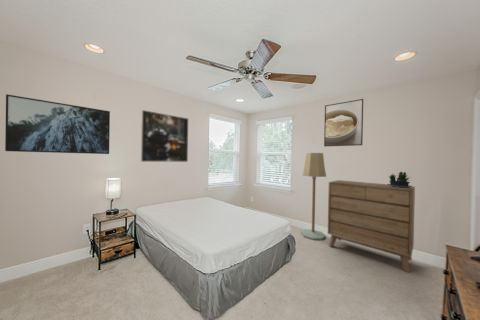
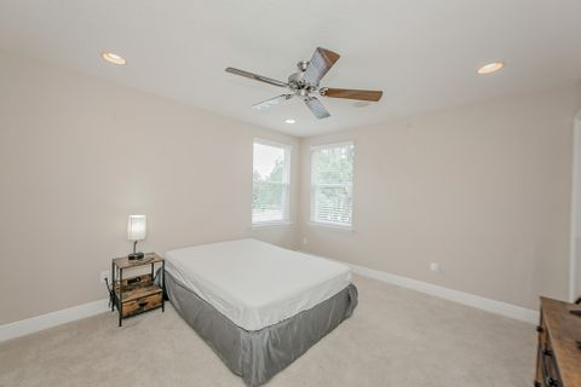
- potted plant [386,171,413,188]
- dresser [327,179,416,273]
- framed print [140,109,189,163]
- floor lamp [300,152,327,241]
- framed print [323,98,364,147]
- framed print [4,93,111,155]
